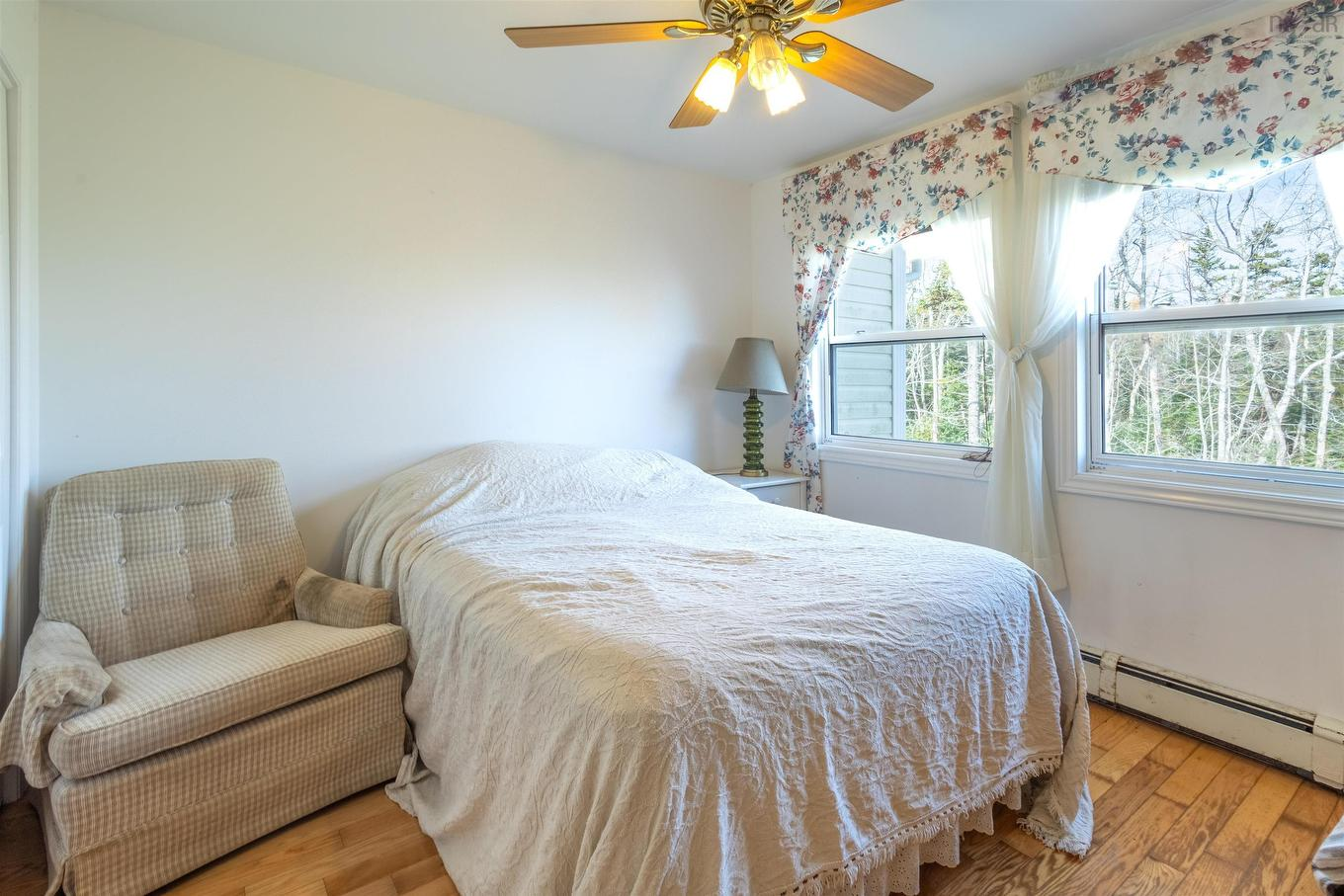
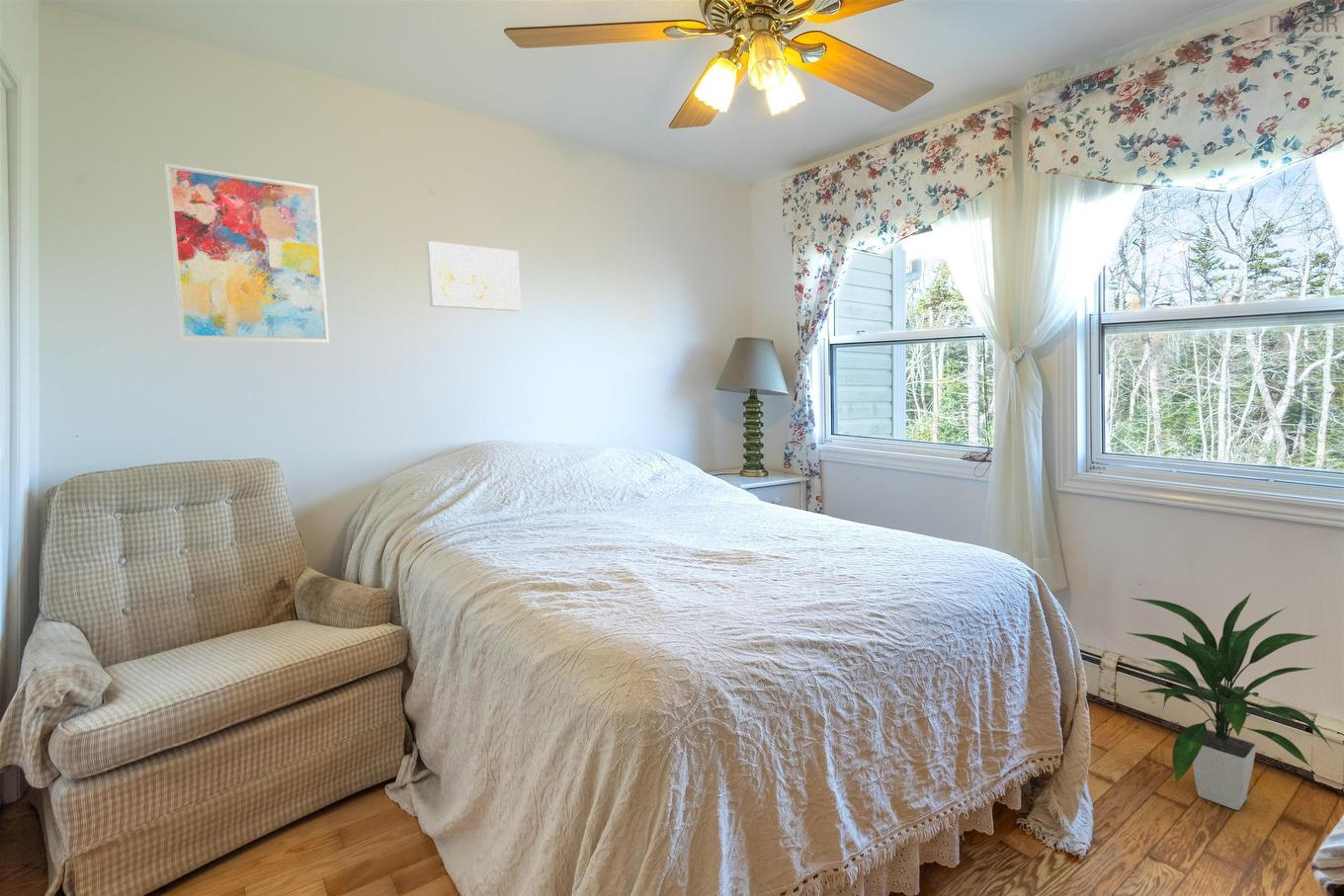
+ indoor plant [1126,592,1333,811]
+ wall art [164,163,330,345]
+ wall art [425,240,522,312]
